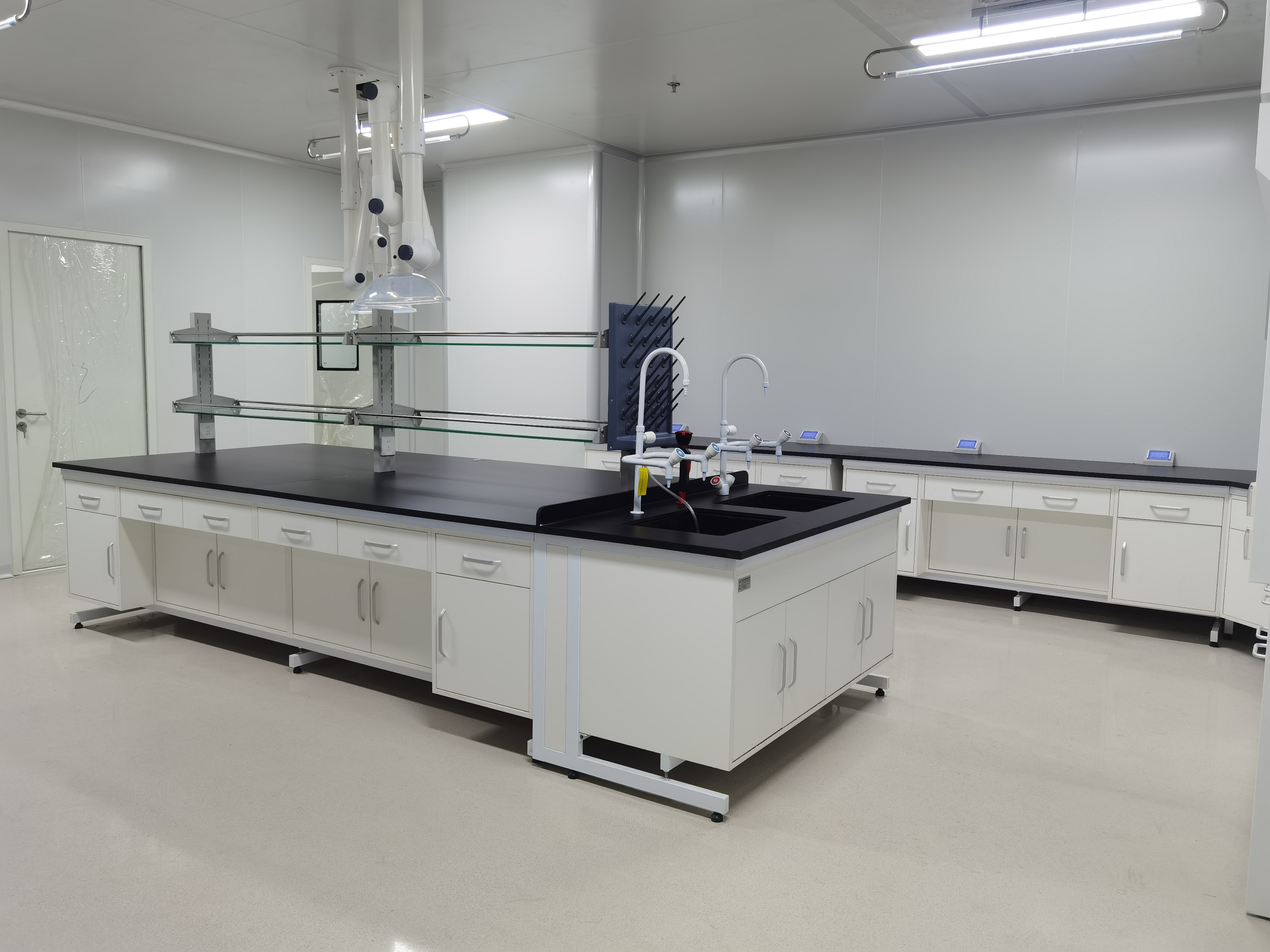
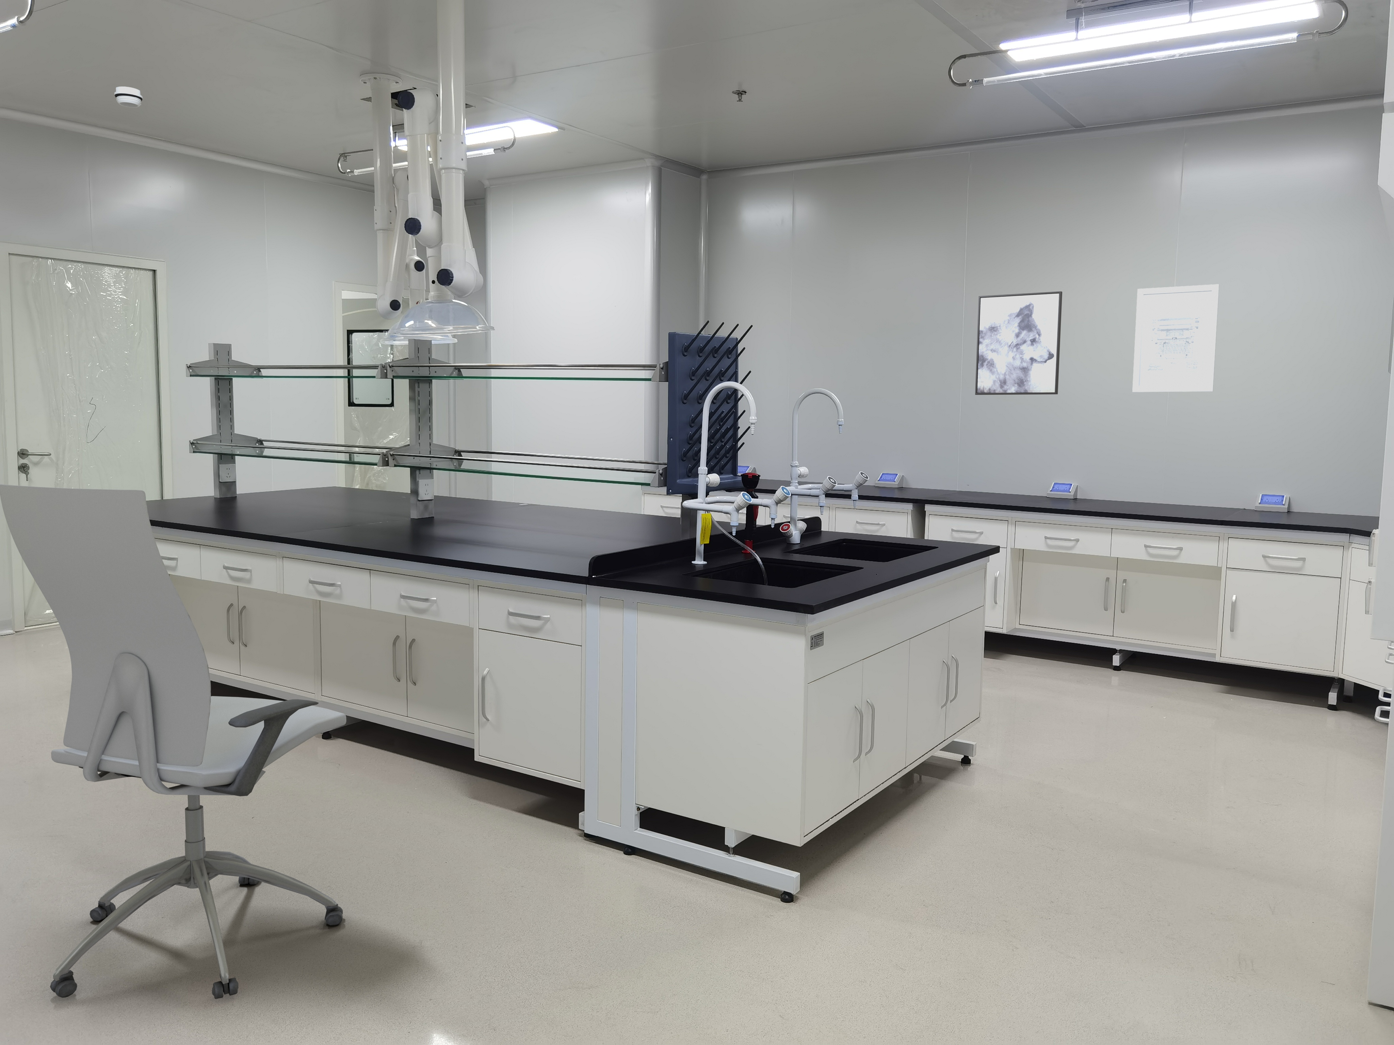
+ wall art [1132,283,1219,393]
+ office chair [0,484,347,999]
+ wall art [975,291,1063,395]
+ smoke detector [114,86,143,108]
